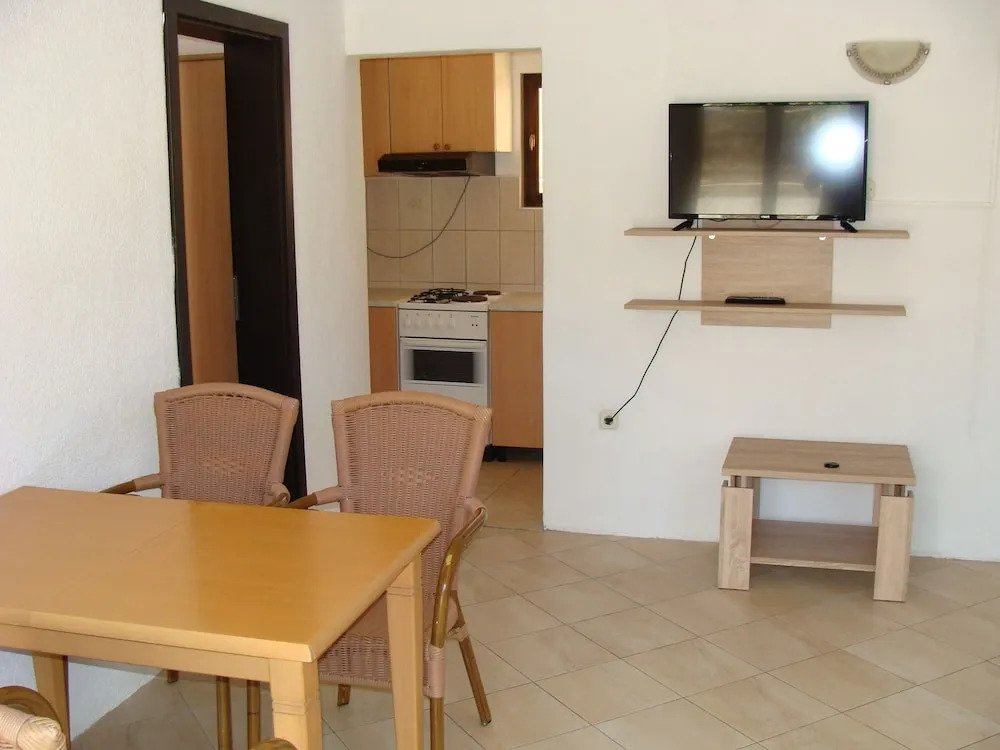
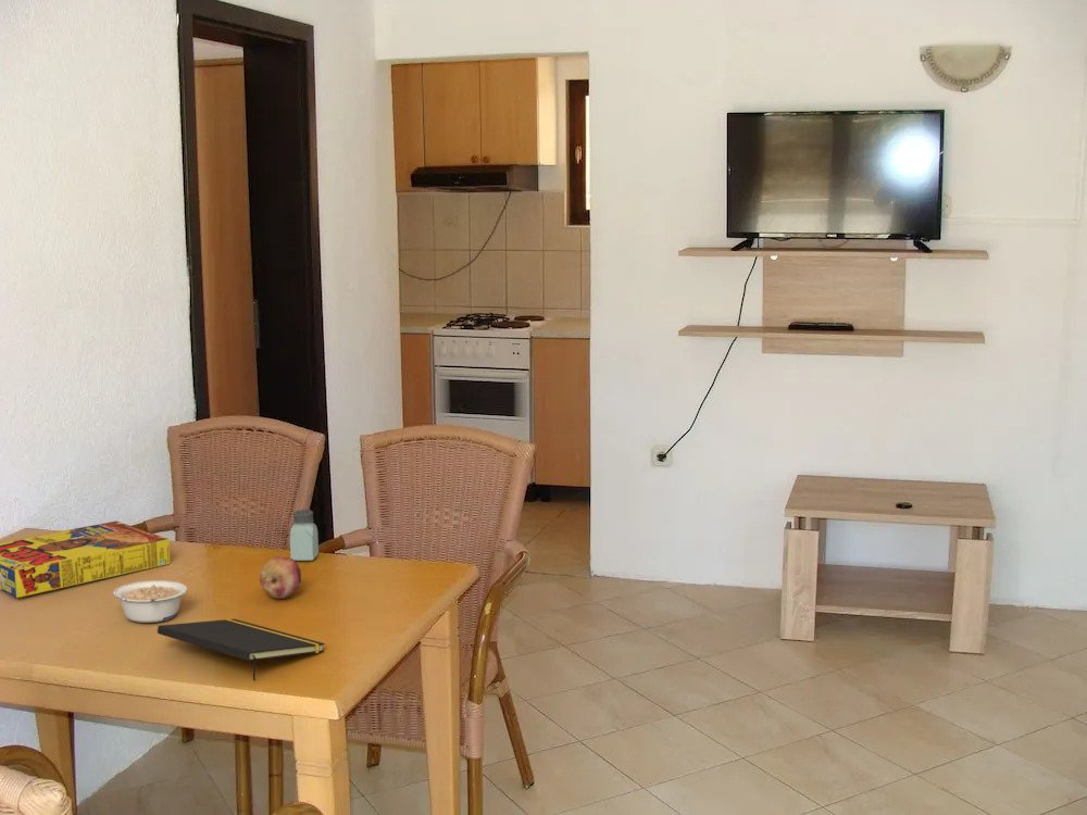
+ saltshaker [289,509,320,562]
+ notepad [157,618,326,681]
+ fruit [259,555,302,600]
+ legume [112,579,188,624]
+ cereal box [0,521,172,599]
